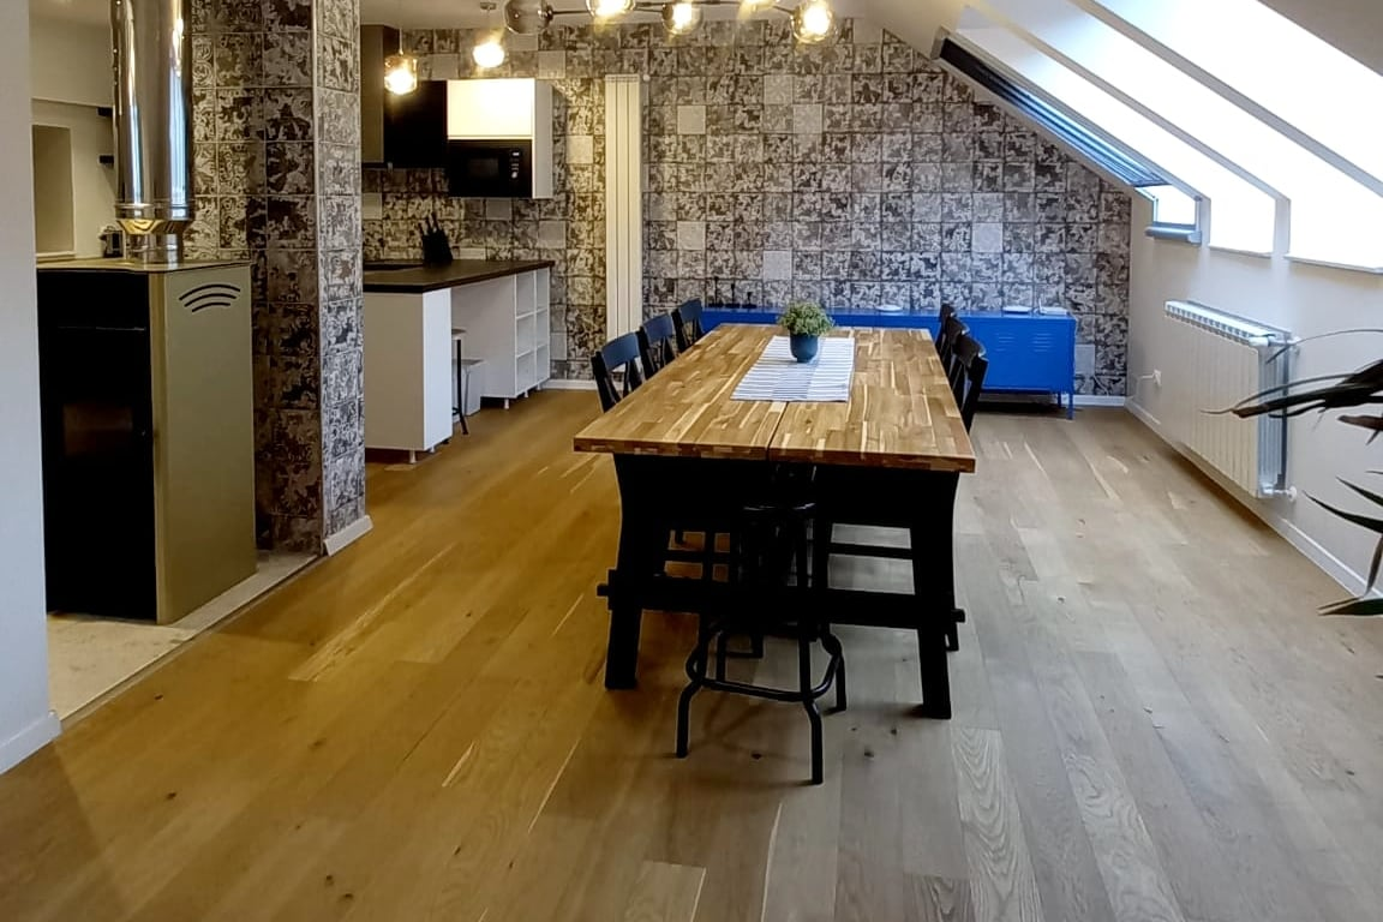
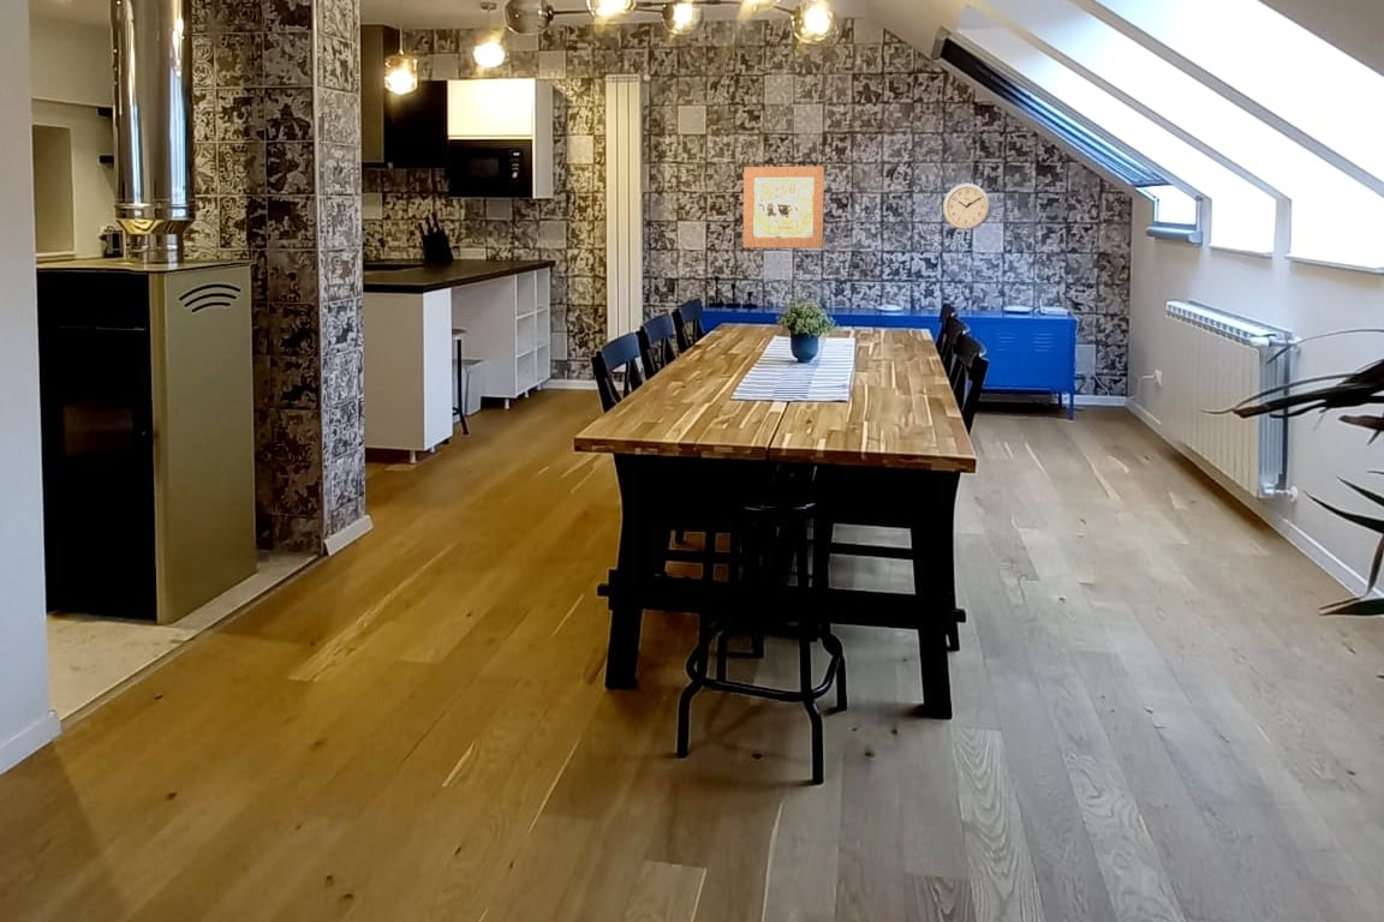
+ wall clock [942,182,991,232]
+ wall art [741,166,825,250]
